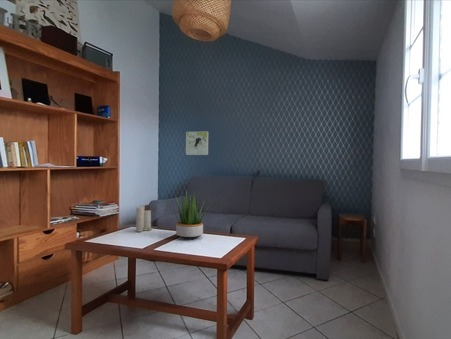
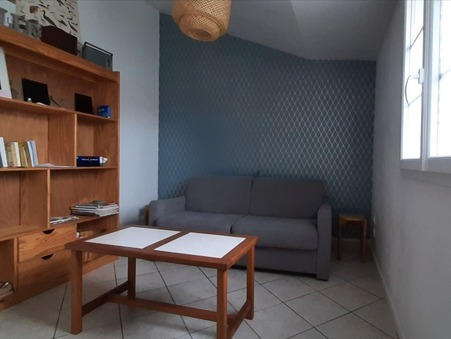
- candle [134,206,153,233]
- potted plant [163,189,216,240]
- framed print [185,130,209,156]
